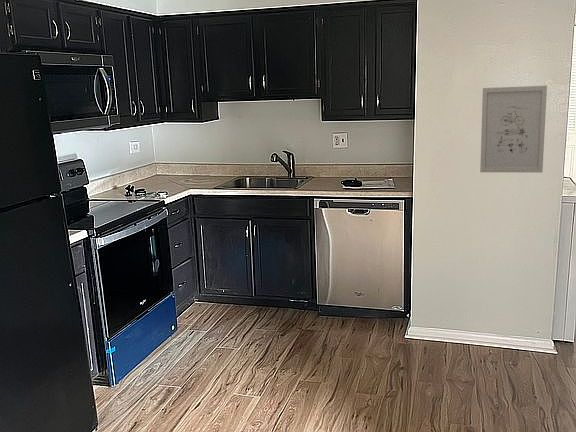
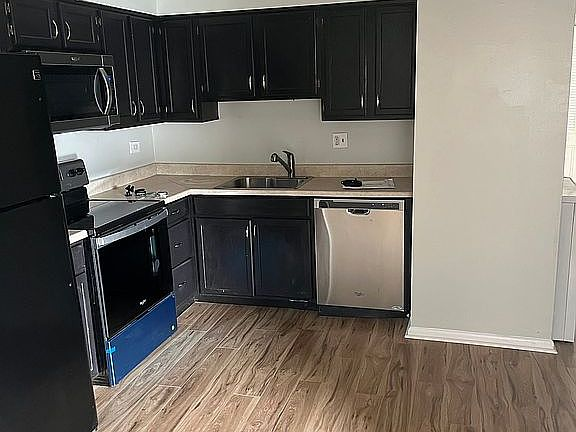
- wall art [479,85,548,174]
